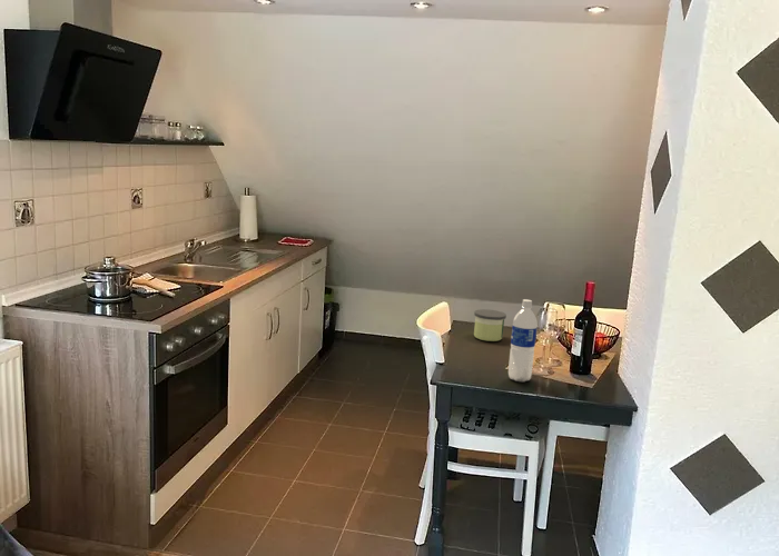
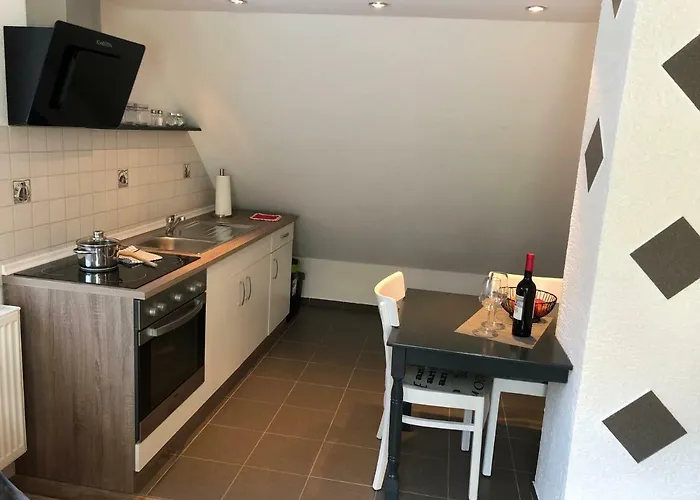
- water bottle [507,298,539,383]
- candle [473,308,507,342]
